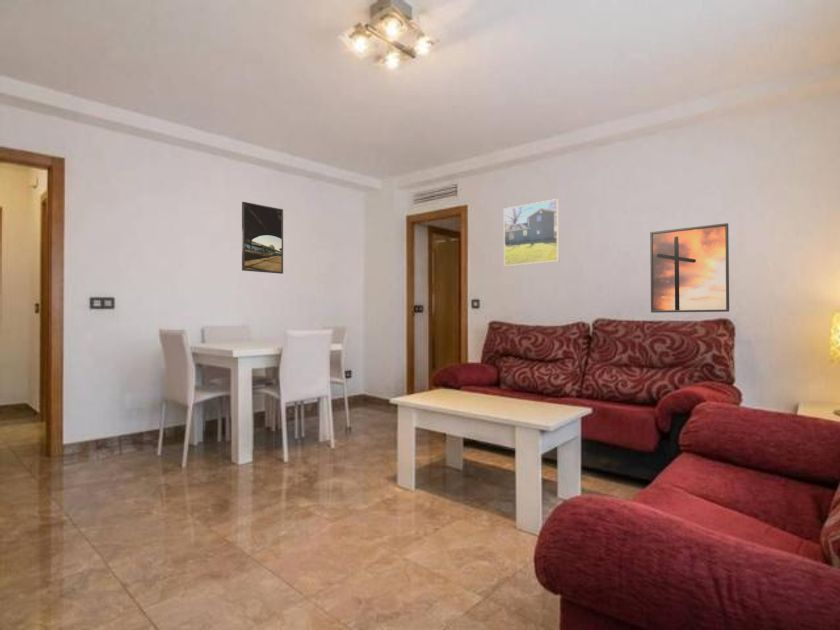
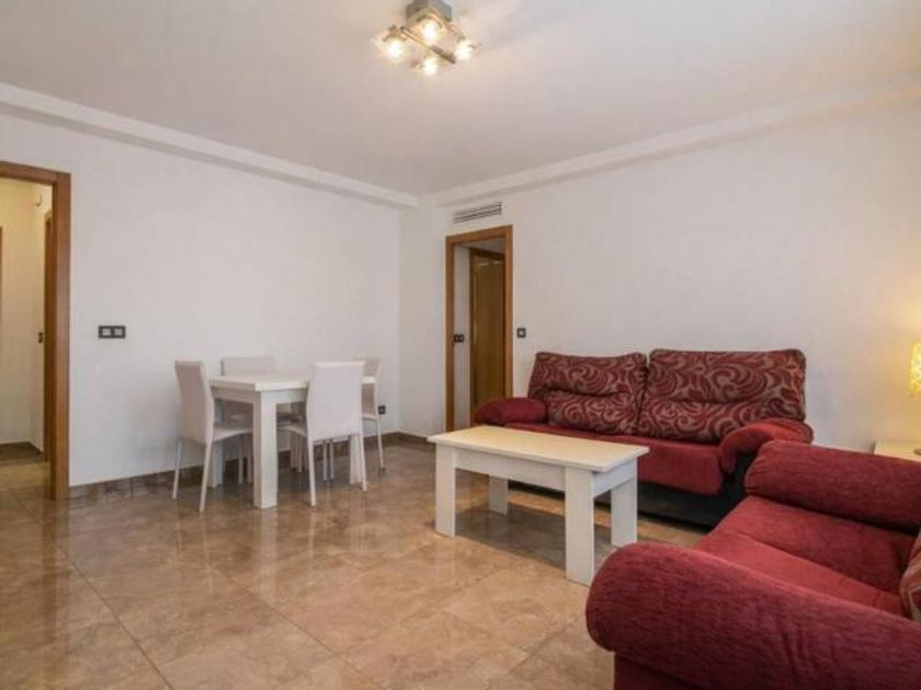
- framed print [649,222,730,314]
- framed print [503,198,560,267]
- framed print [241,201,284,275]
